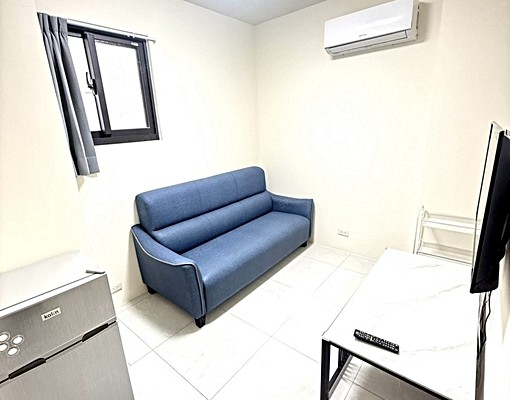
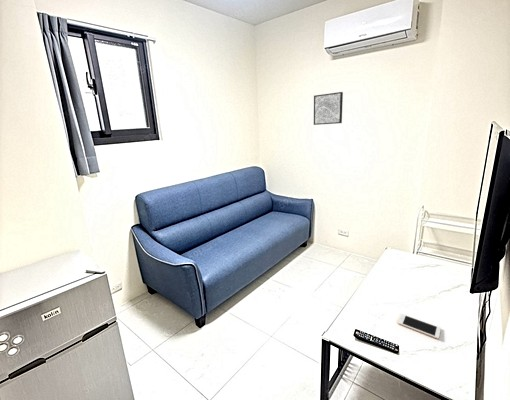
+ wall art [313,91,344,126]
+ cell phone [396,313,442,340]
